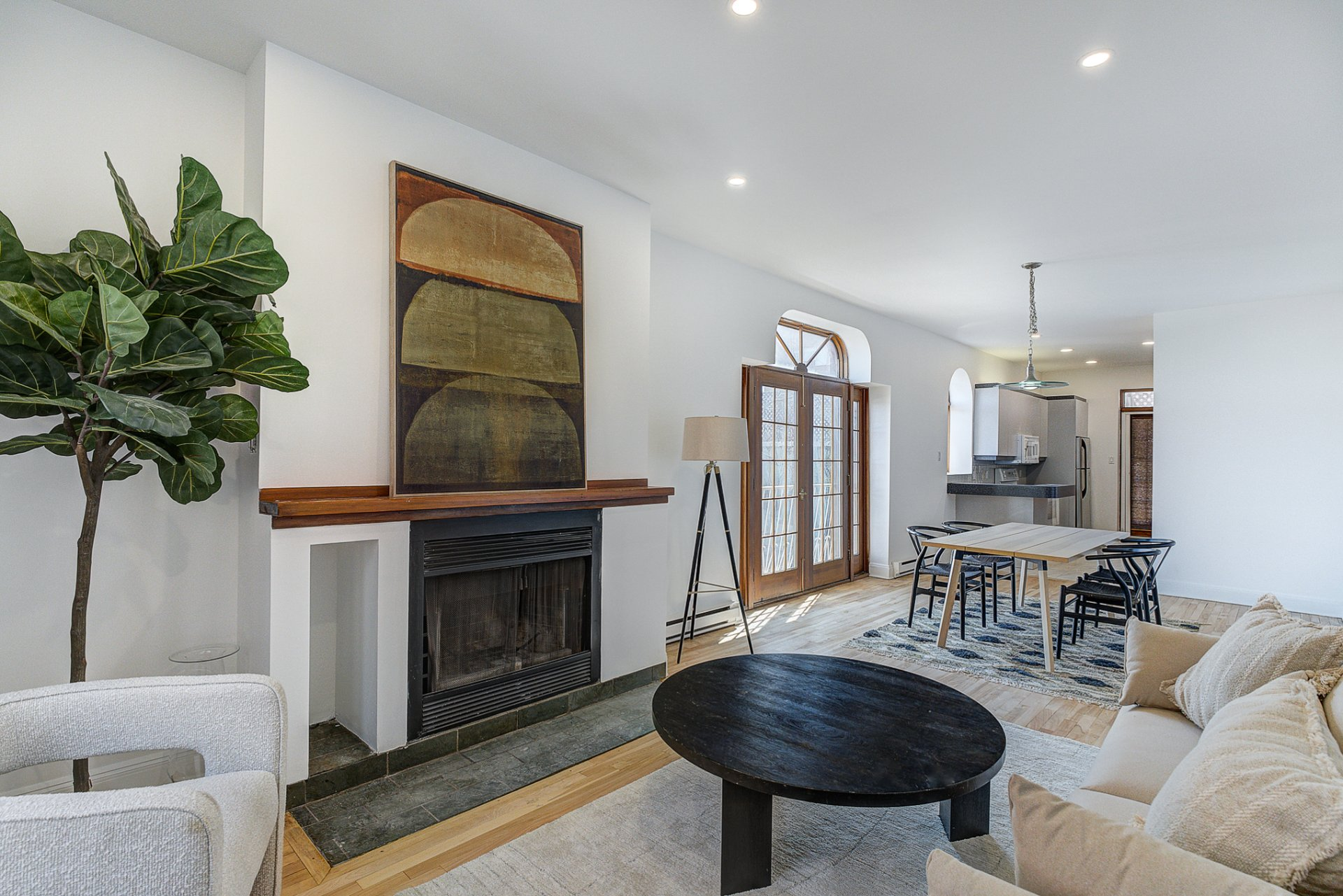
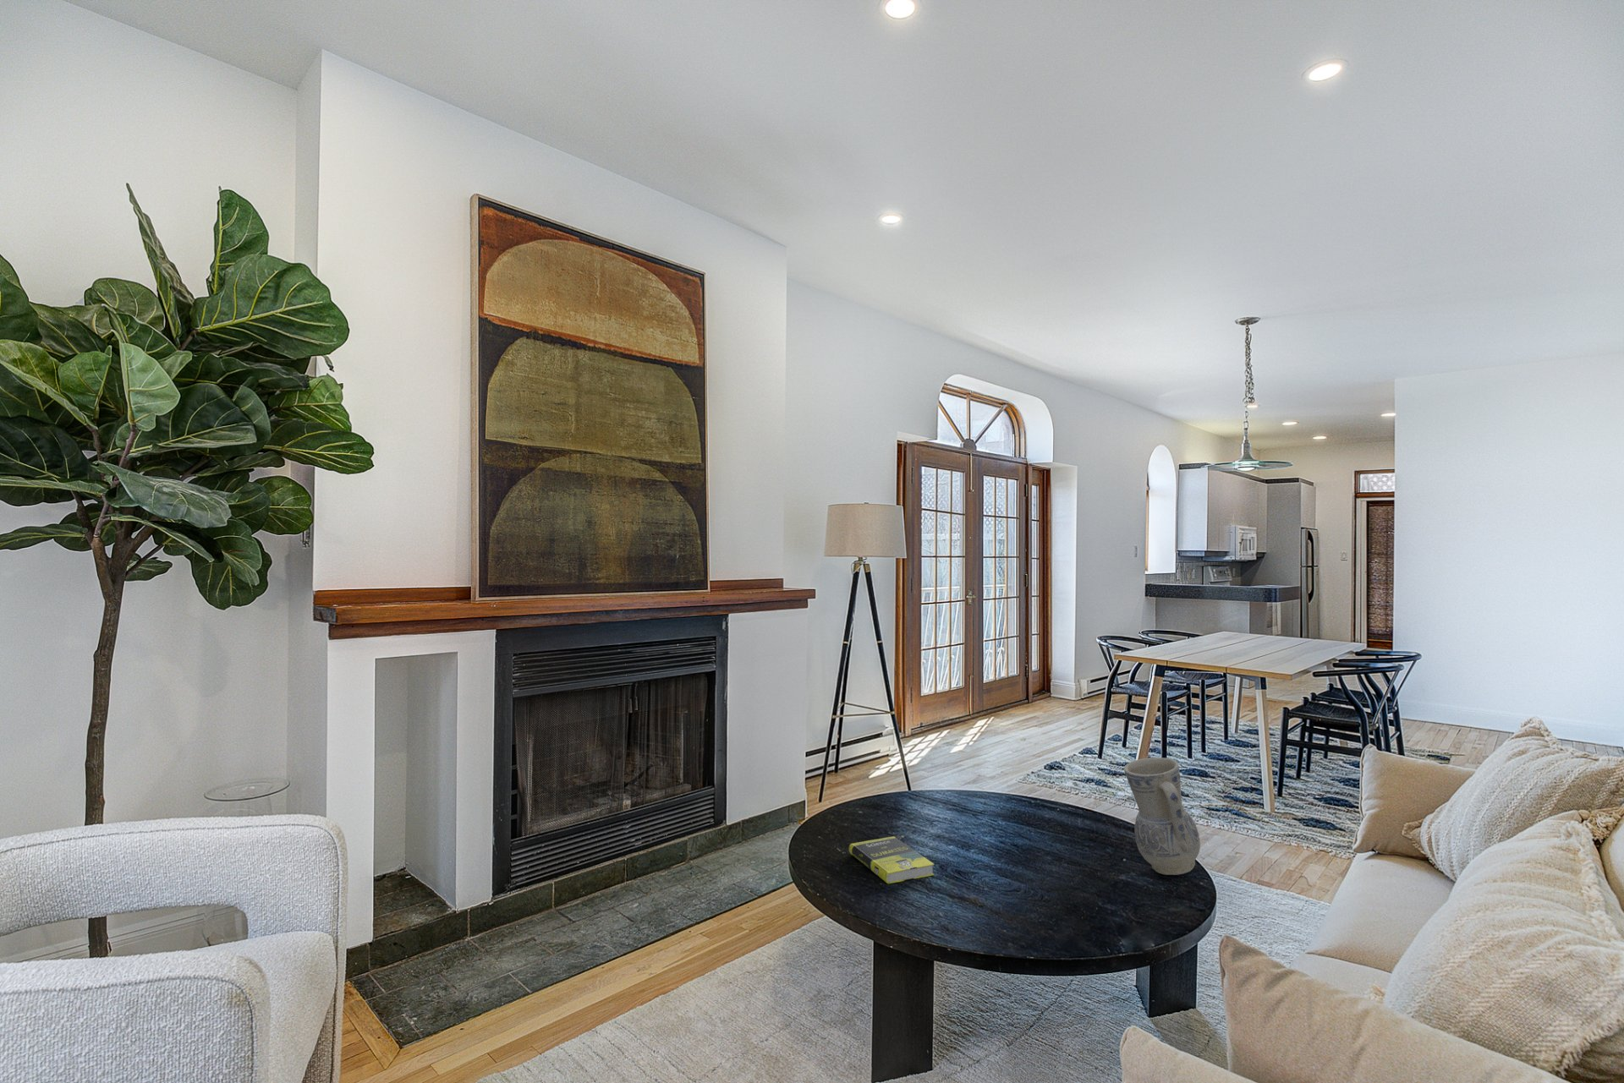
+ book [849,836,936,885]
+ vase [1123,757,1201,876]
